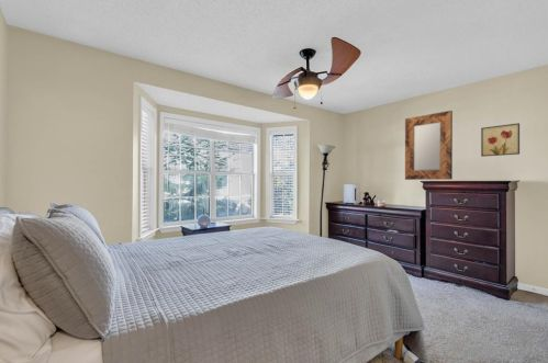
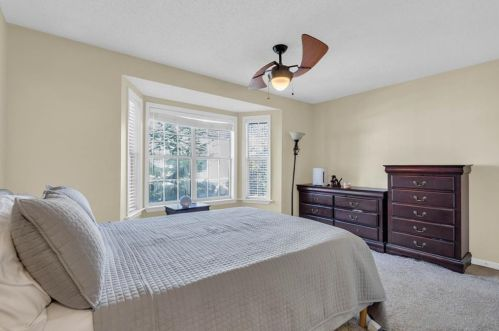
- wall art [480,122,521,158]
- home mirror [404,110,454,181]
